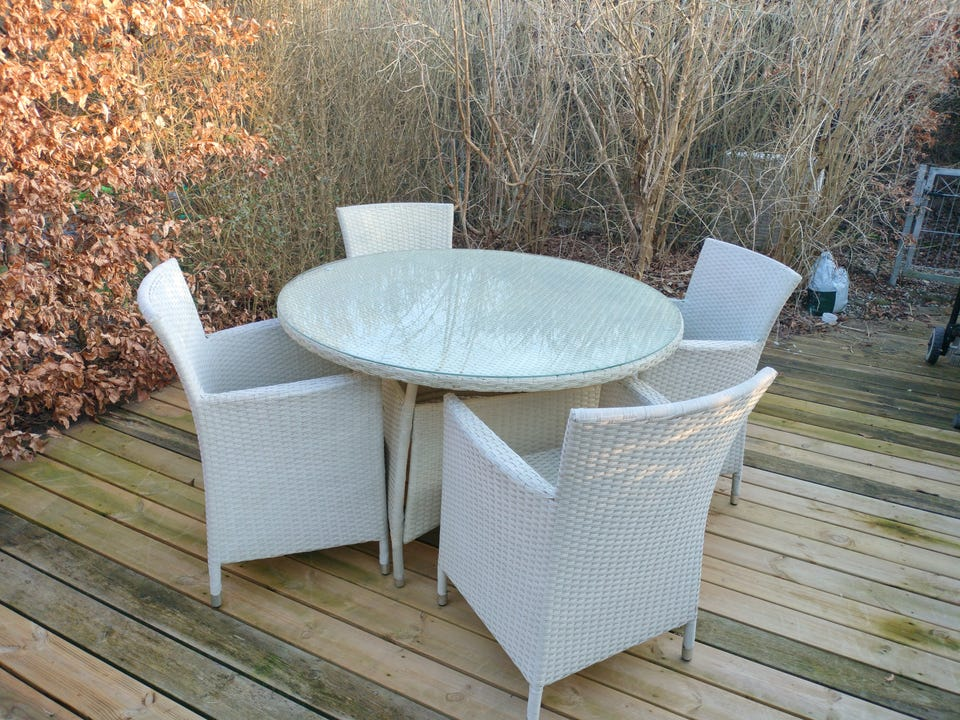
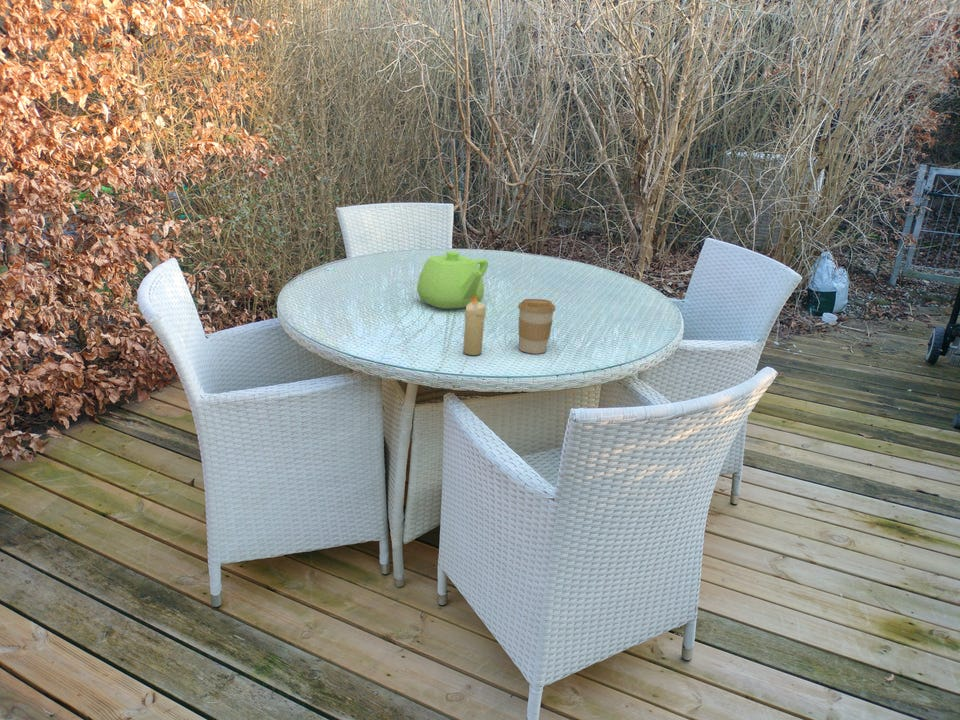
+ teapot [416,250,489,310]
+ coffee cup [517,298,556,355]
+ candle [462,294,486,356]
